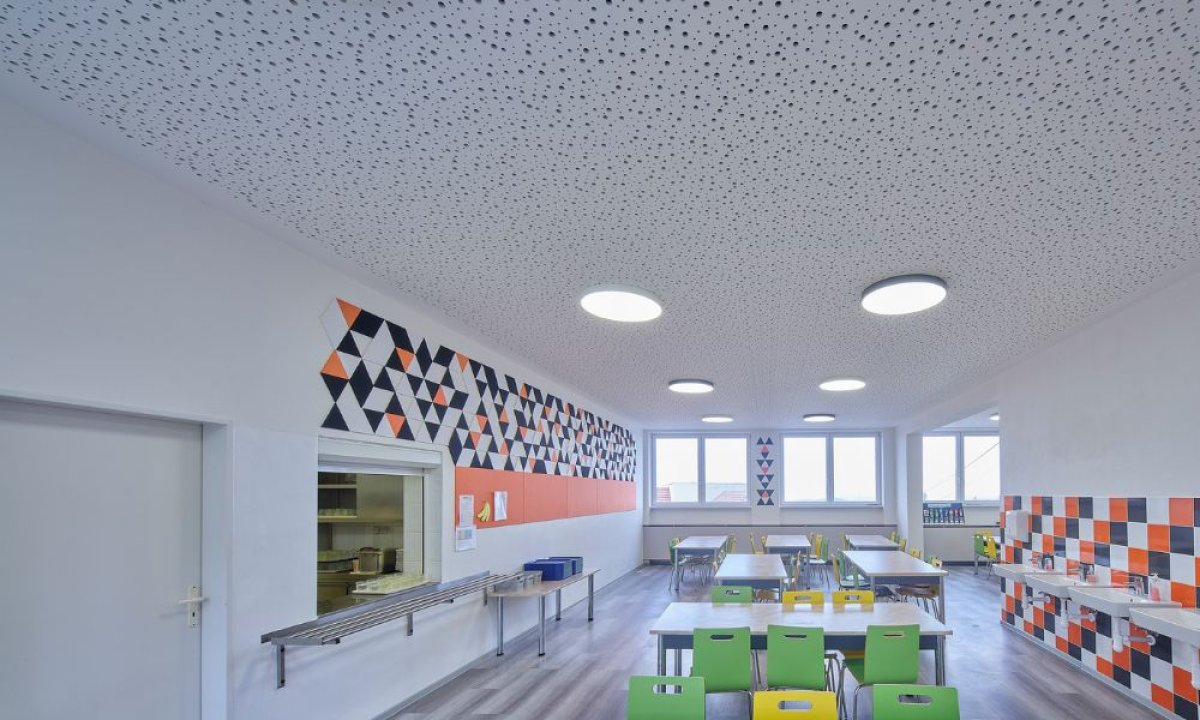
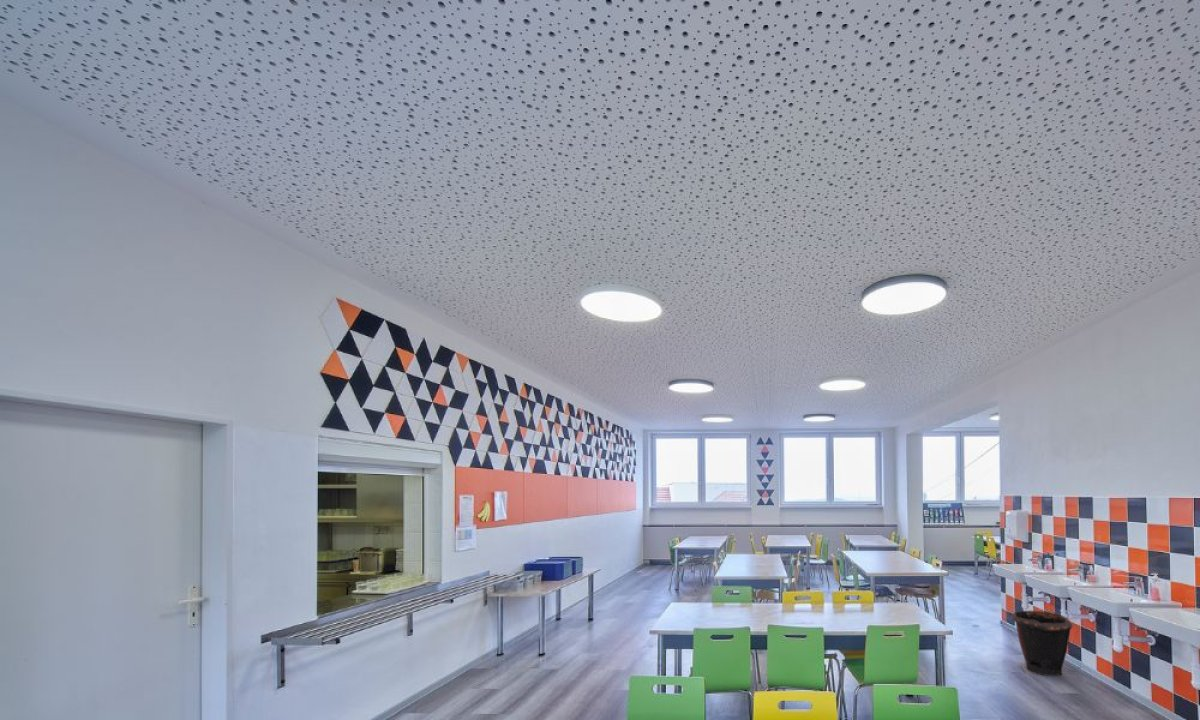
+ waste bin [1011,610,1074,677]
